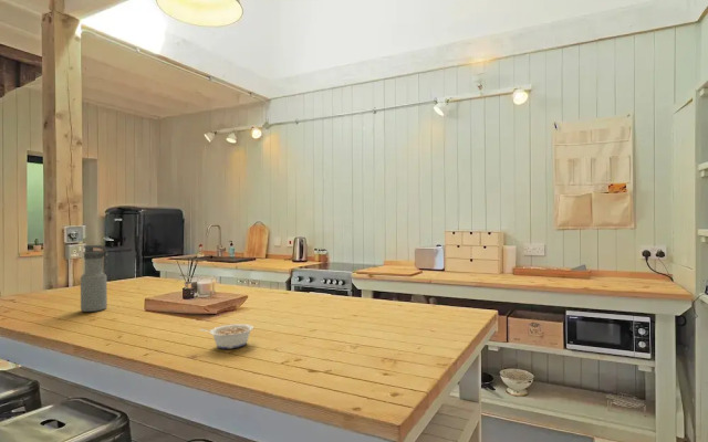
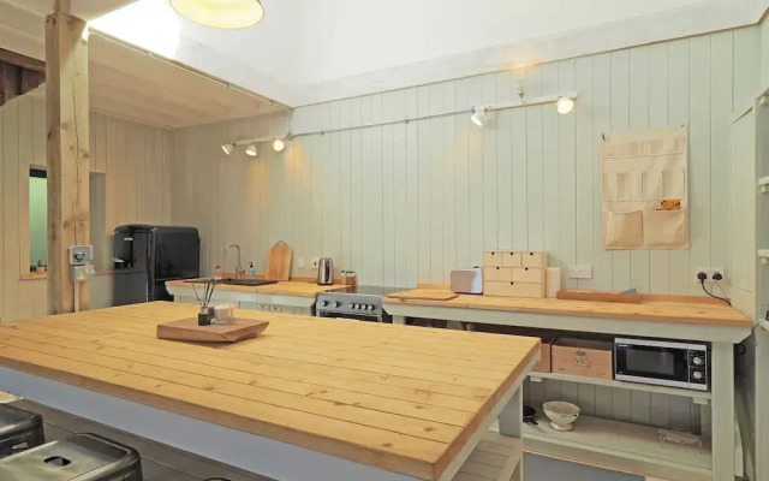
- legume [199,323,254,350]
- water bottle [80,244,110,313]
